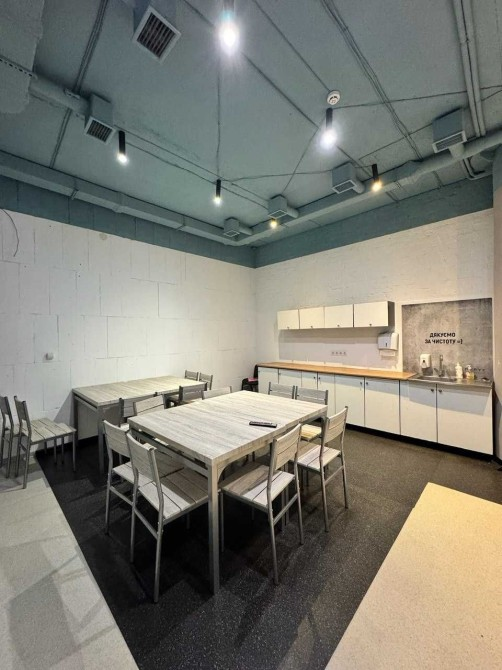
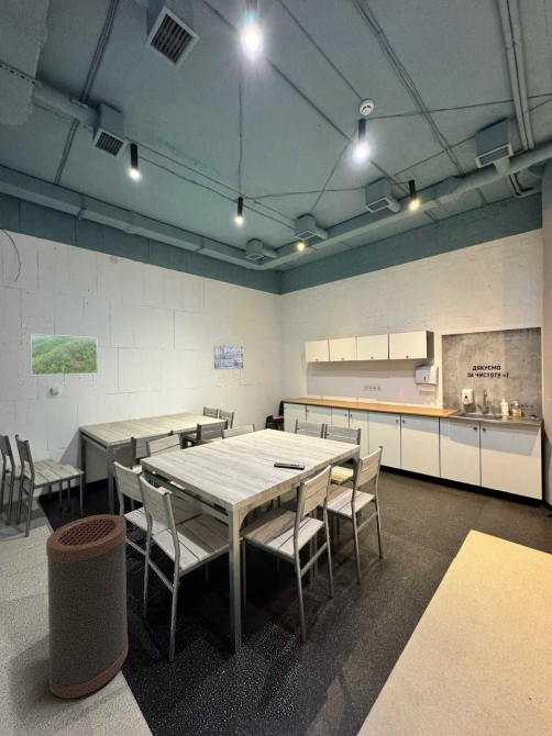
+ wall art [213,344,244,370]
+ trash can [45,513,129,700]
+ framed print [30,333,99,376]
